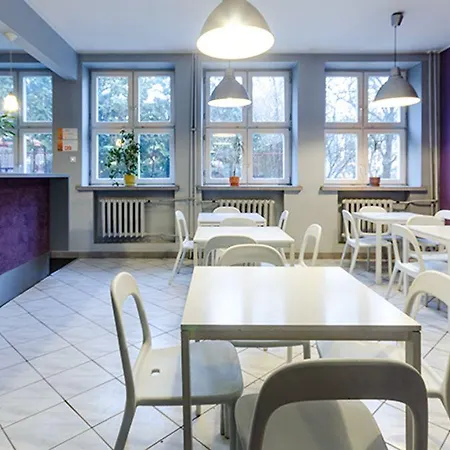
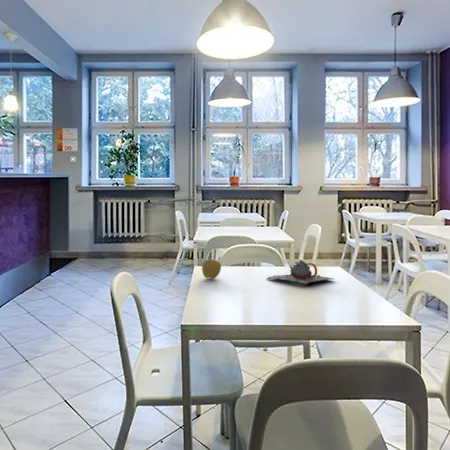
+ apple [201,259,222,280]
+ teapot [266,259,334,286]
